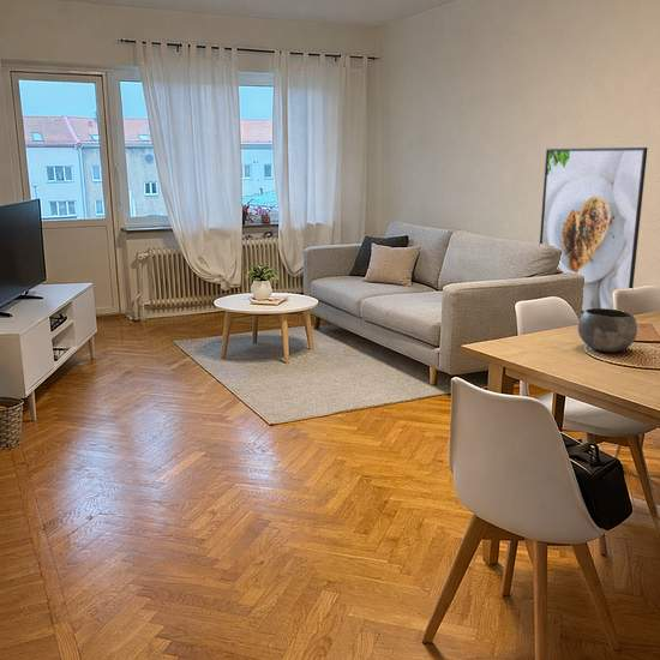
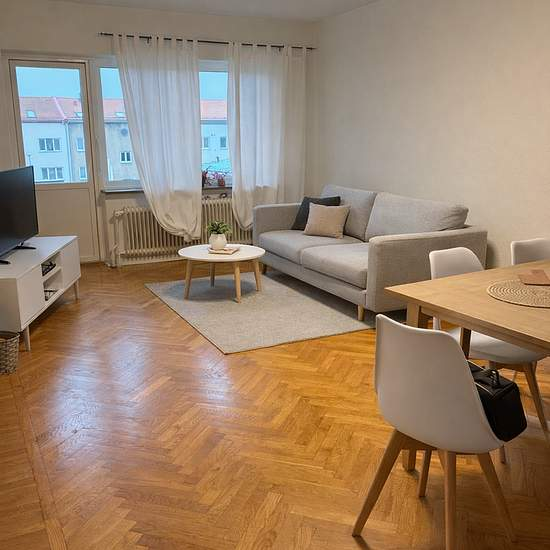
- bowl [577,308,638,353]
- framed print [539,146,648,314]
